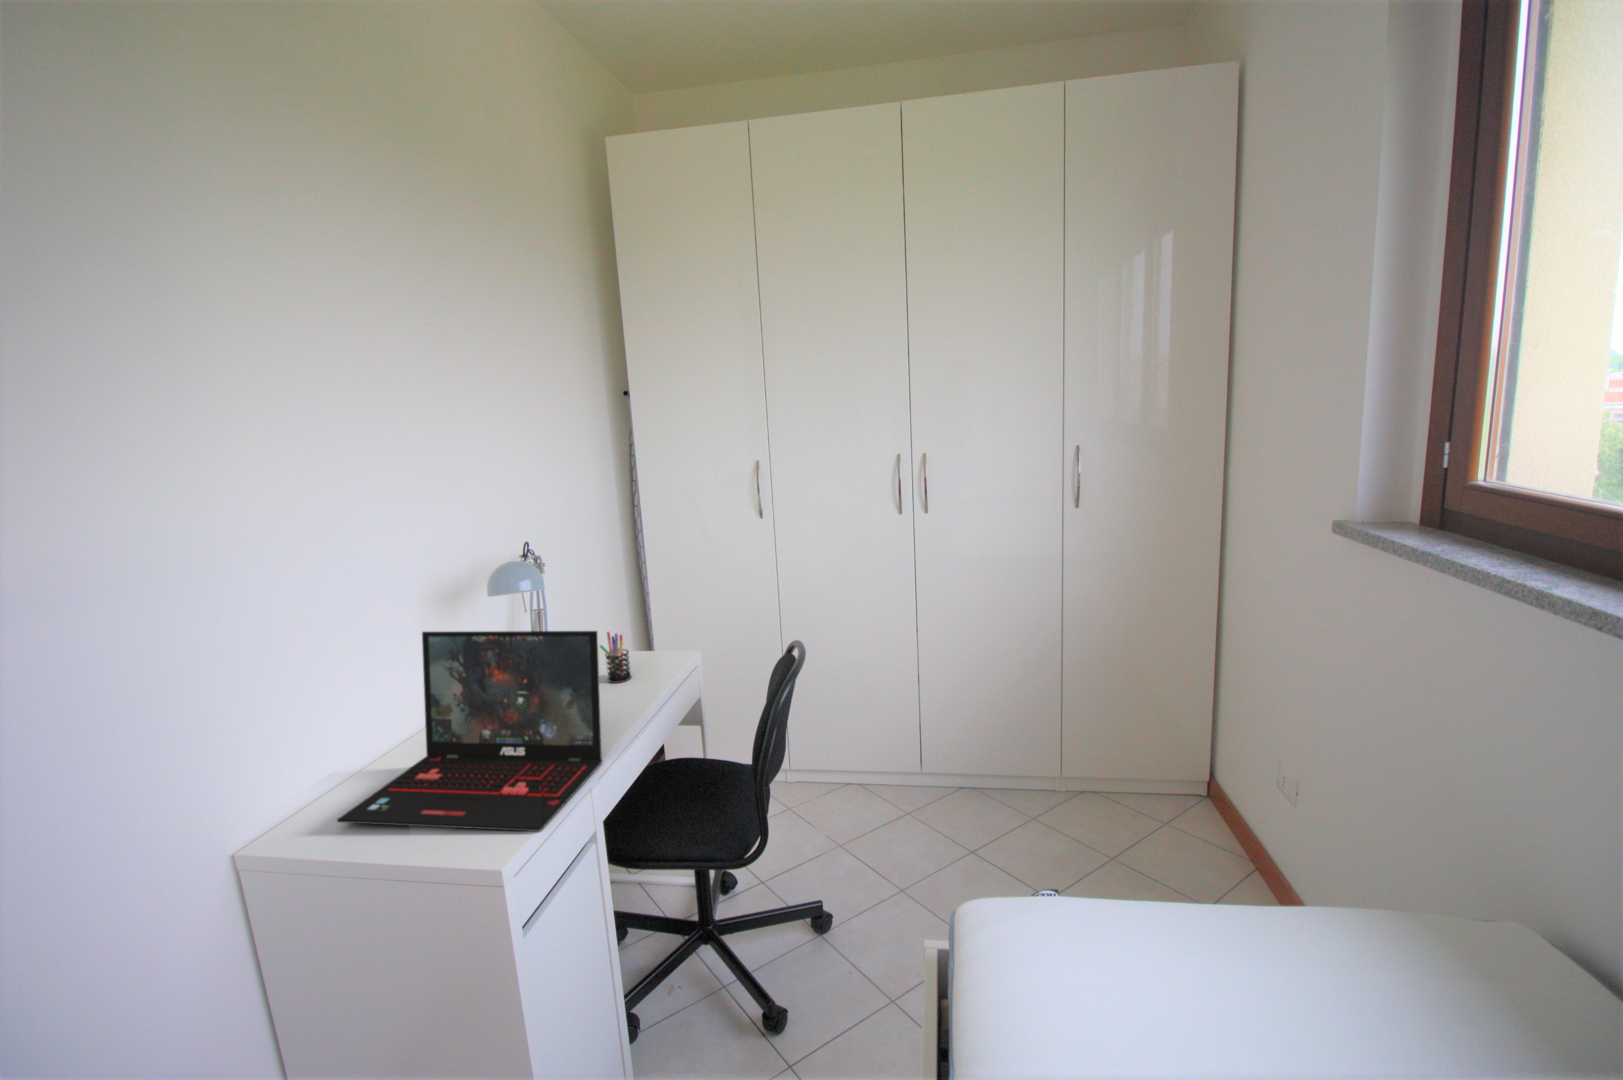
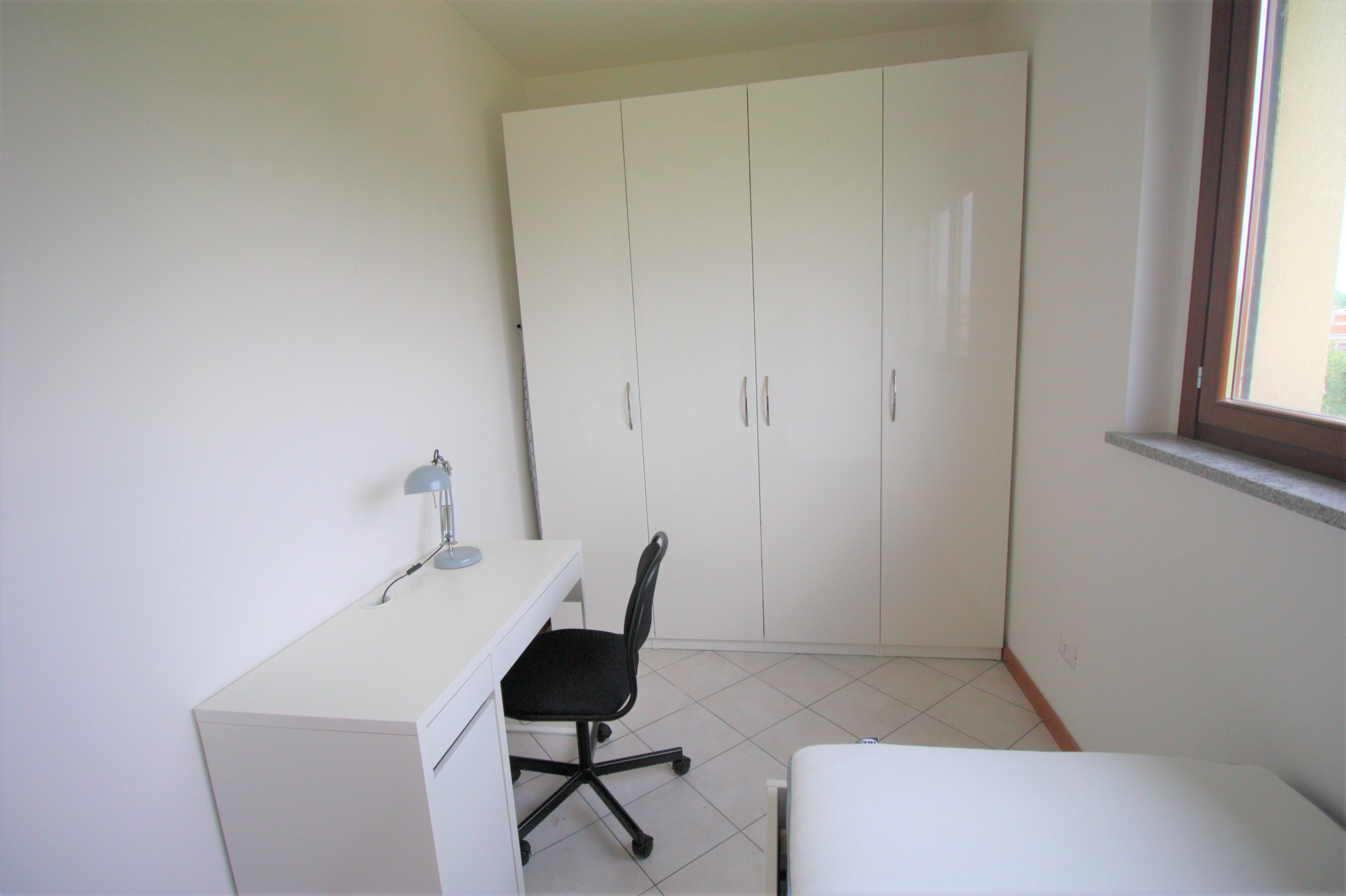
- laptop [336,630,603,832]
- pen holder [599,630,632,683]
